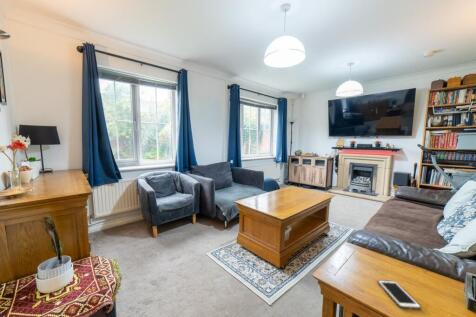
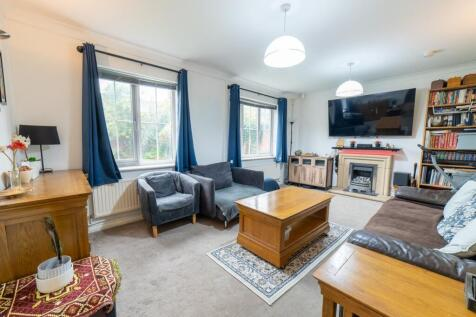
- cell phone [377,279,422,310]
